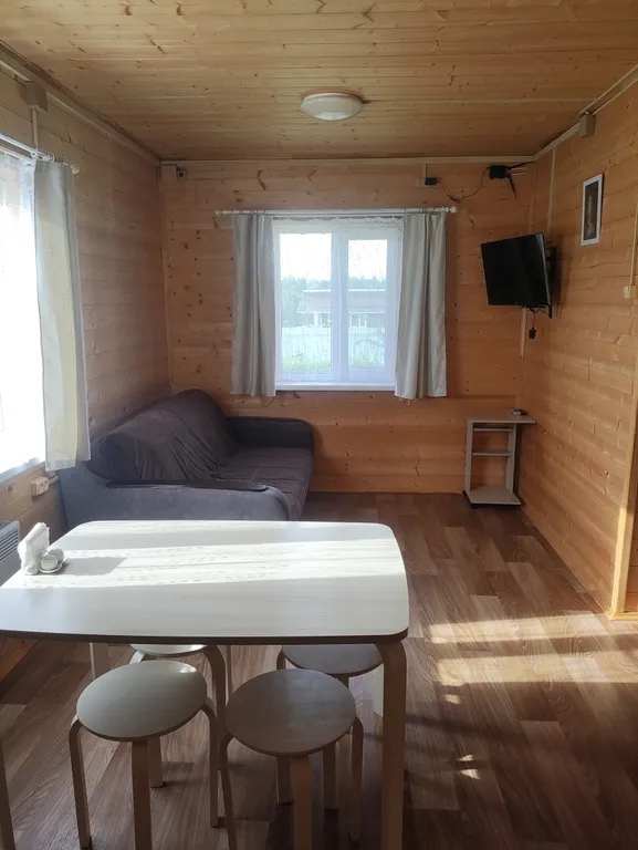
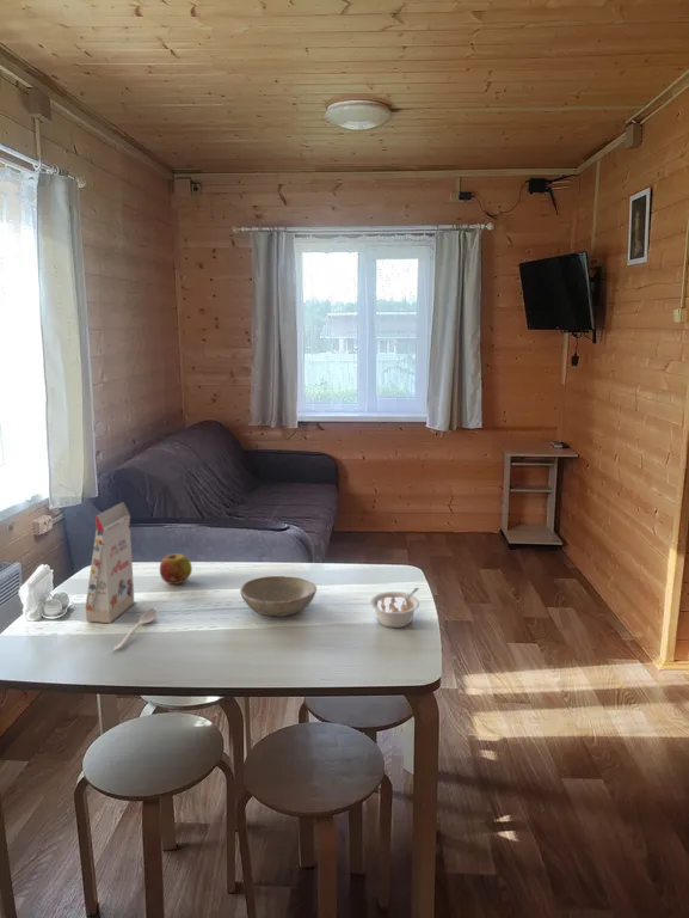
+ bowl [239,575,318,618]
+ gift box [84,501,135,624]
+ legume [369,587,420,629]
+ fruit [159,552,193,586]
+ spoon [112,607,158,651]
